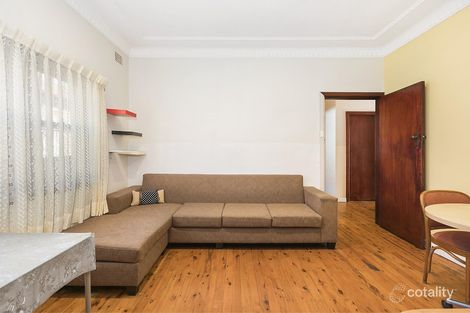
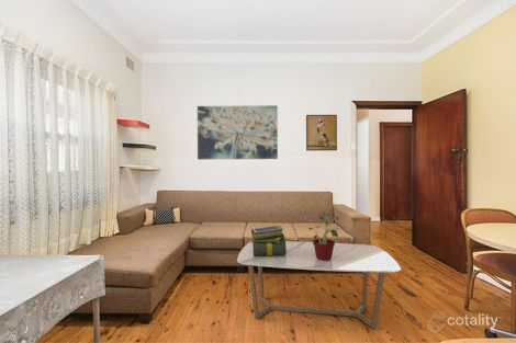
+ stack of books [250,225,287,256]
+ potted plant [307,211,343,261]
+ wall art [197,104,279,161]
+ coffee table [236,240,402,330]
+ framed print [305,114,338,151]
